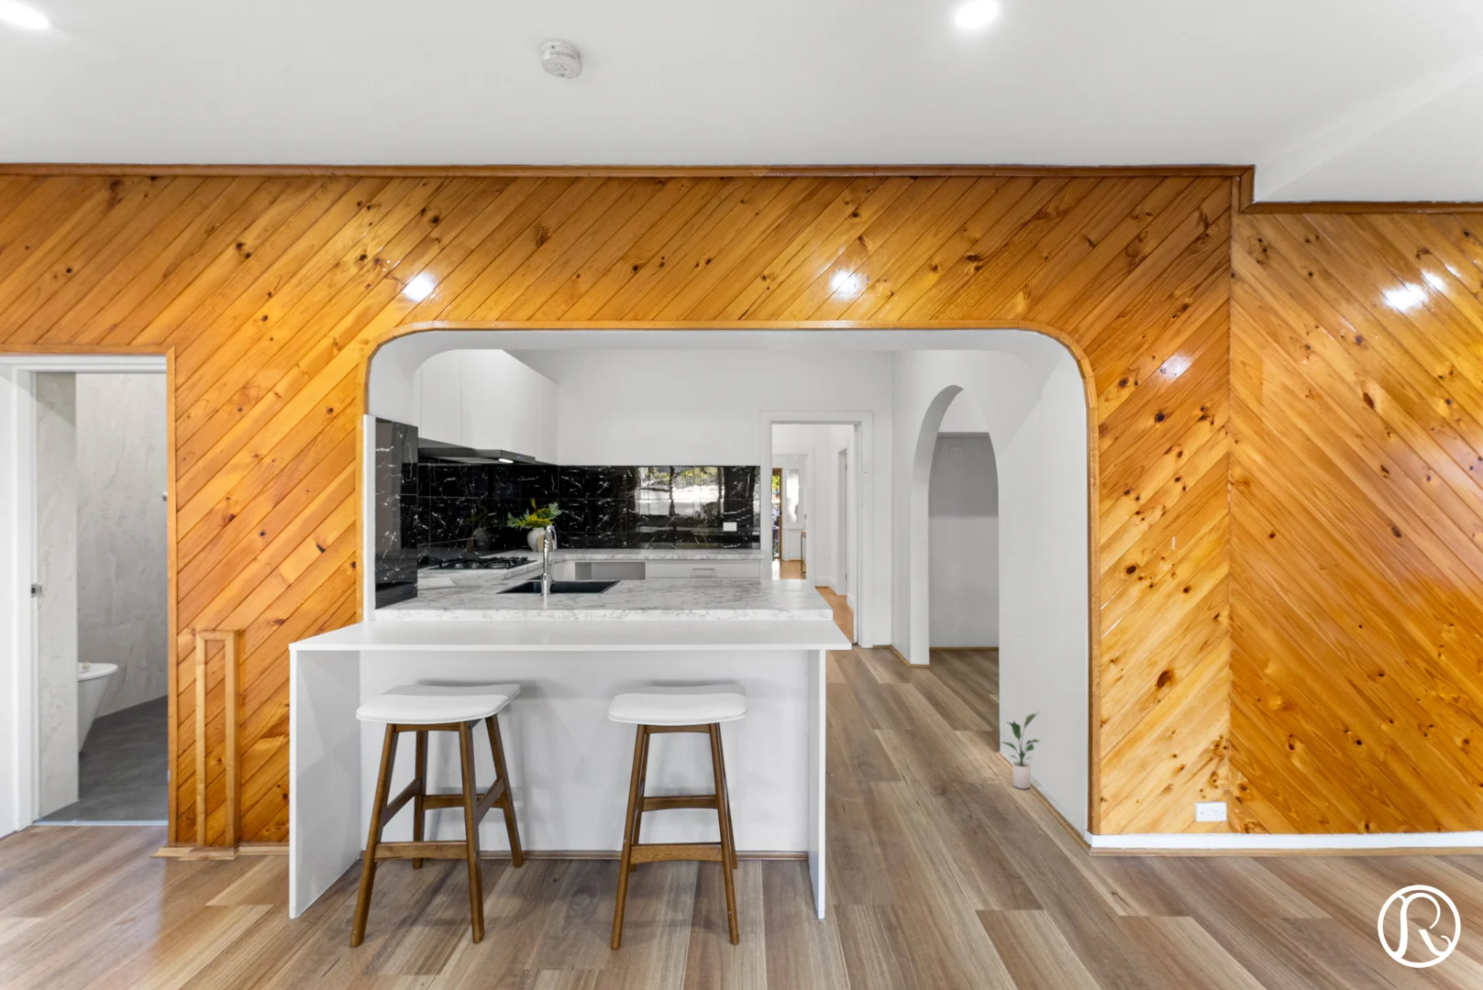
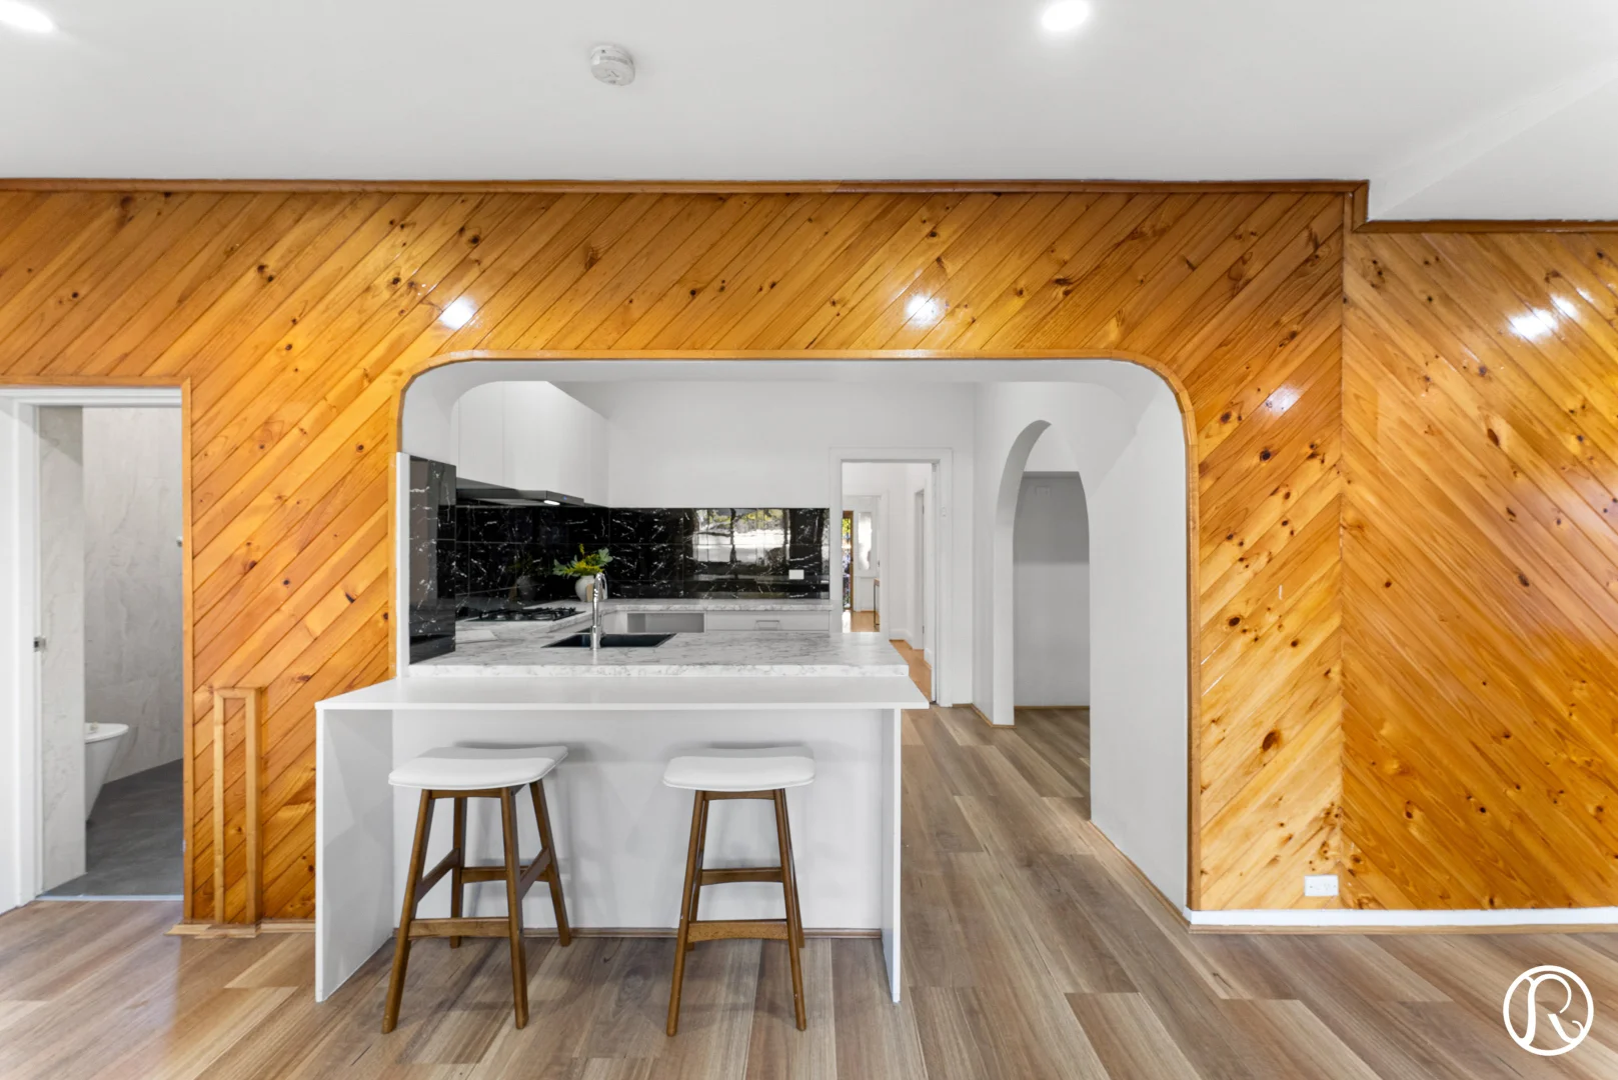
- potted plant [1000,713,1041,790]
